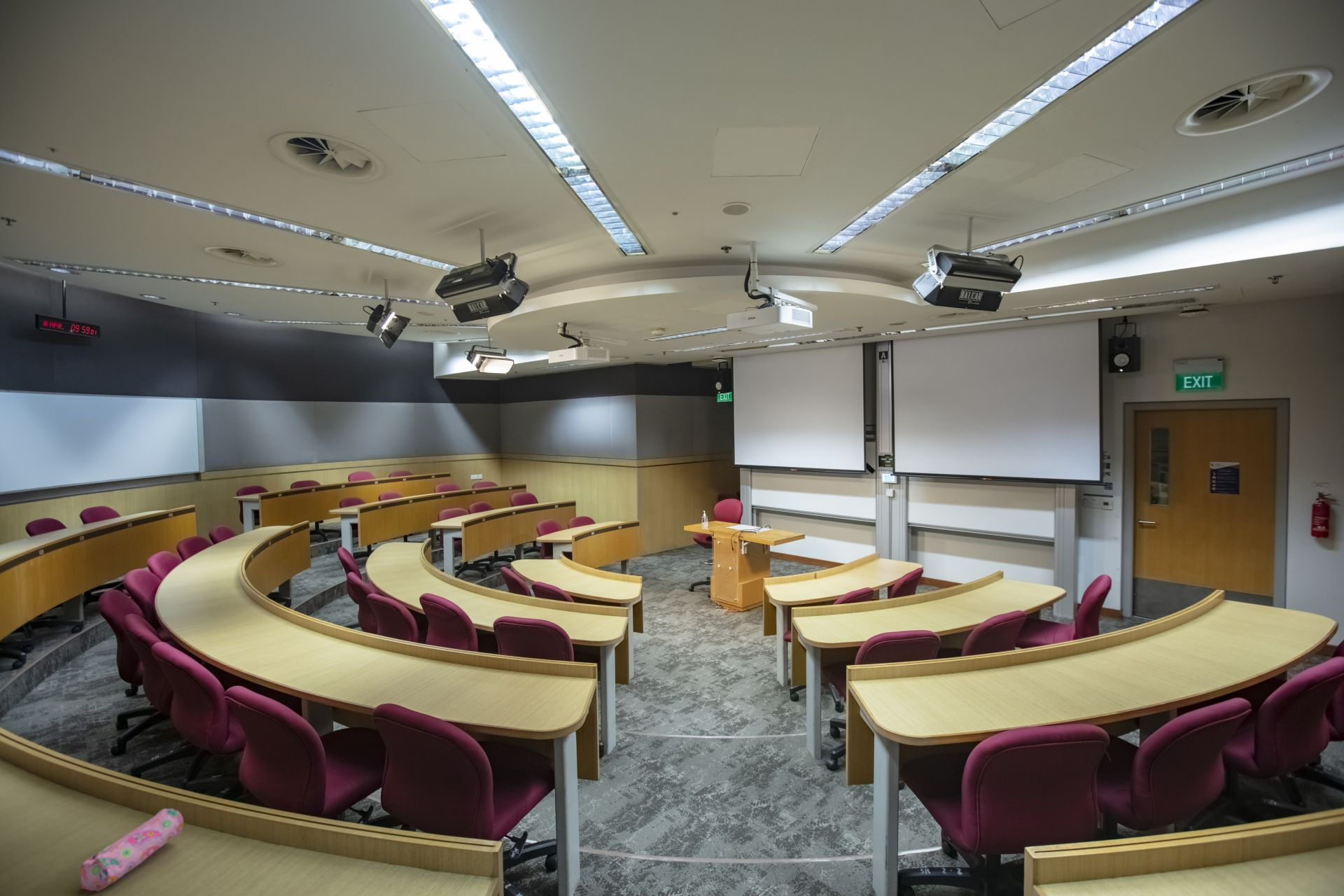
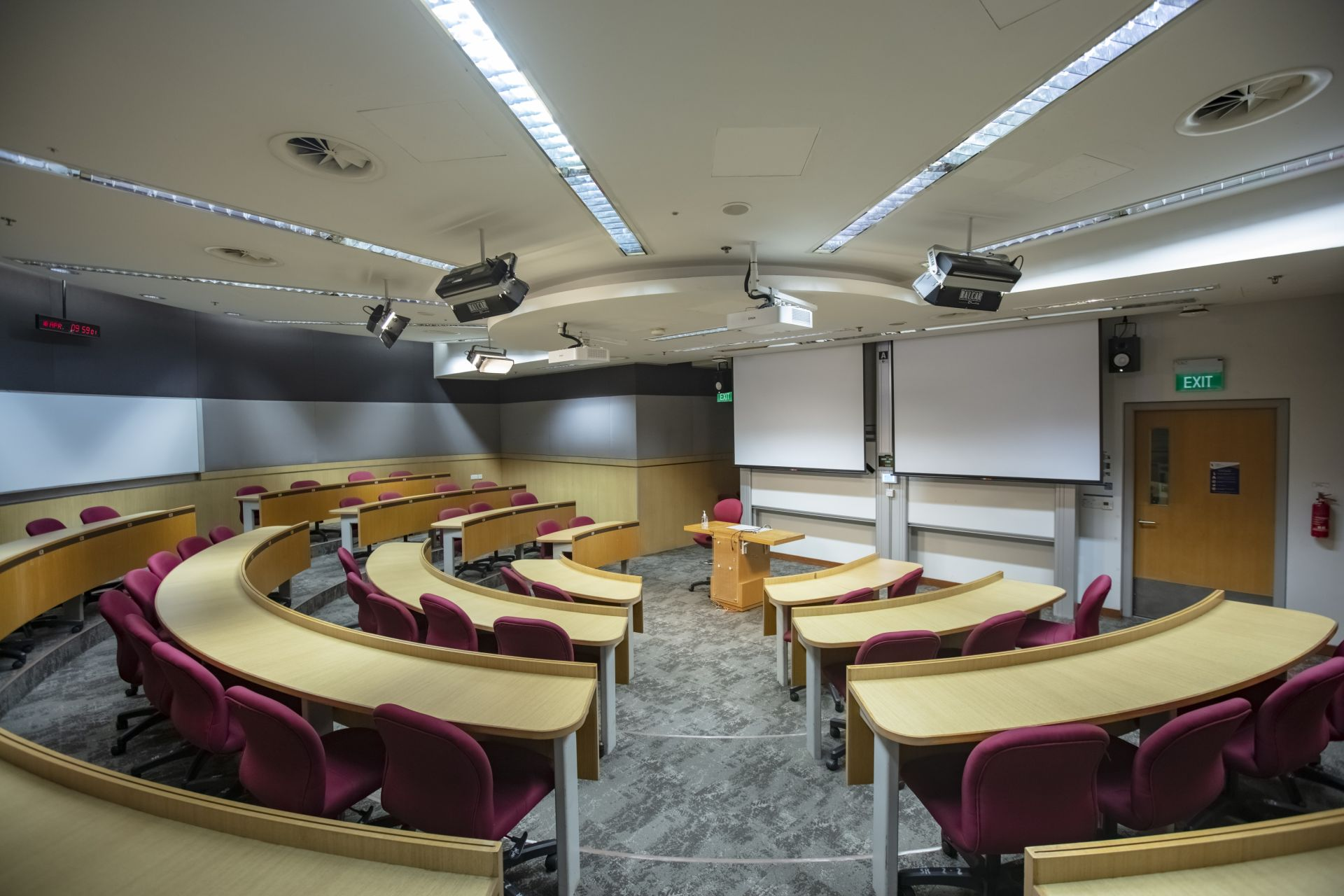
- pencil case [79,808,184,892]
